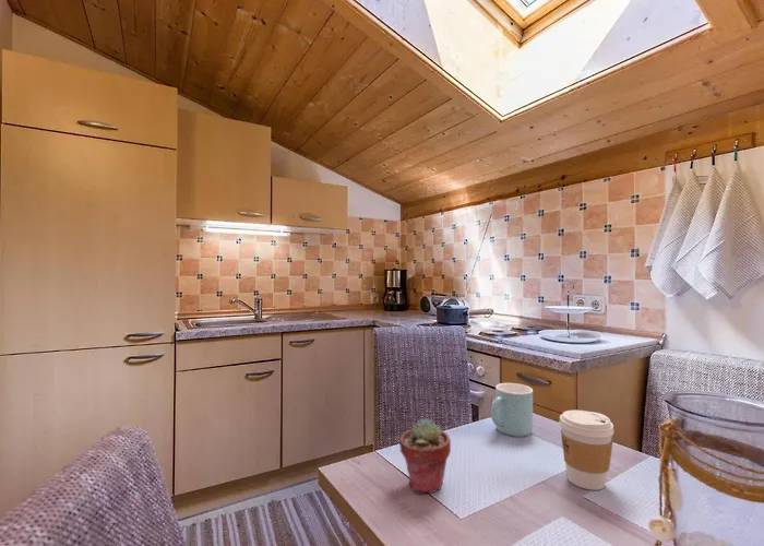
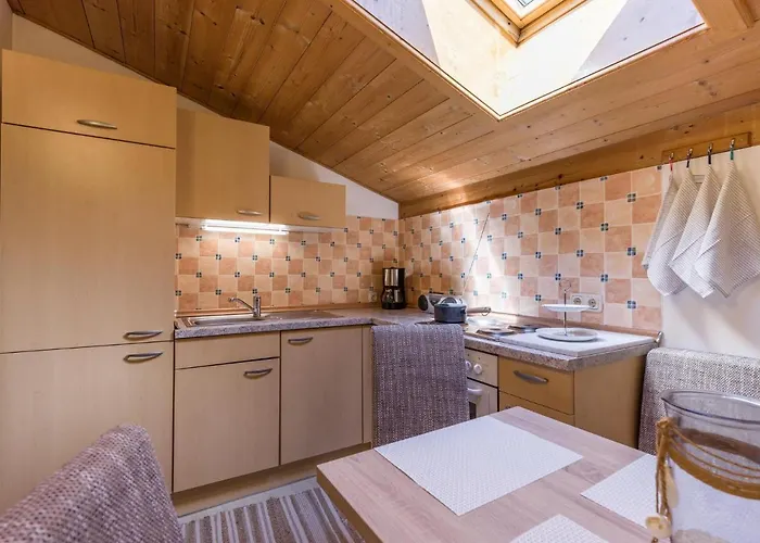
- coffee cup [558,410,616,491]
- mug [490,382,534,438]
- potted succulent [398,417,452,495]
